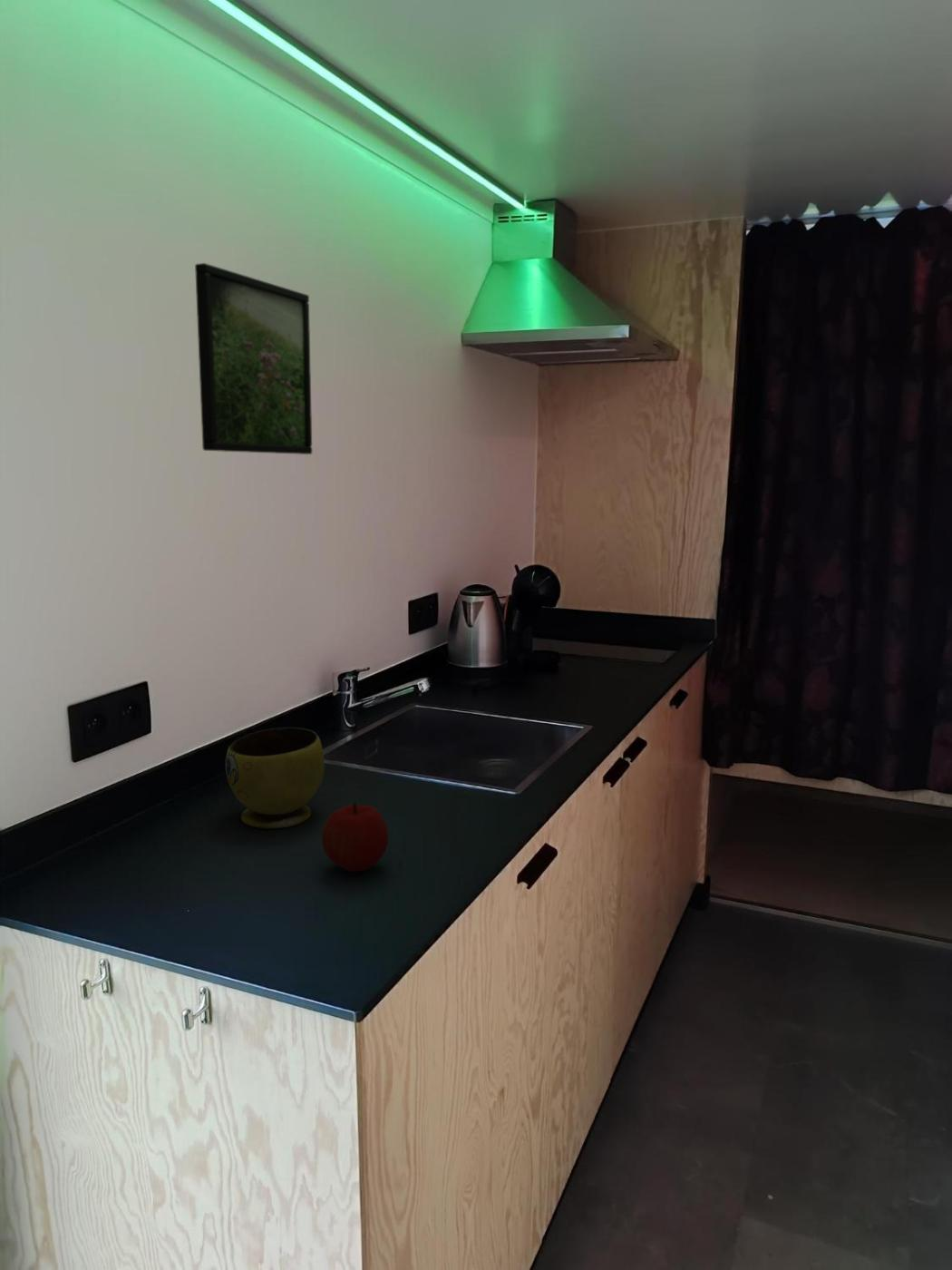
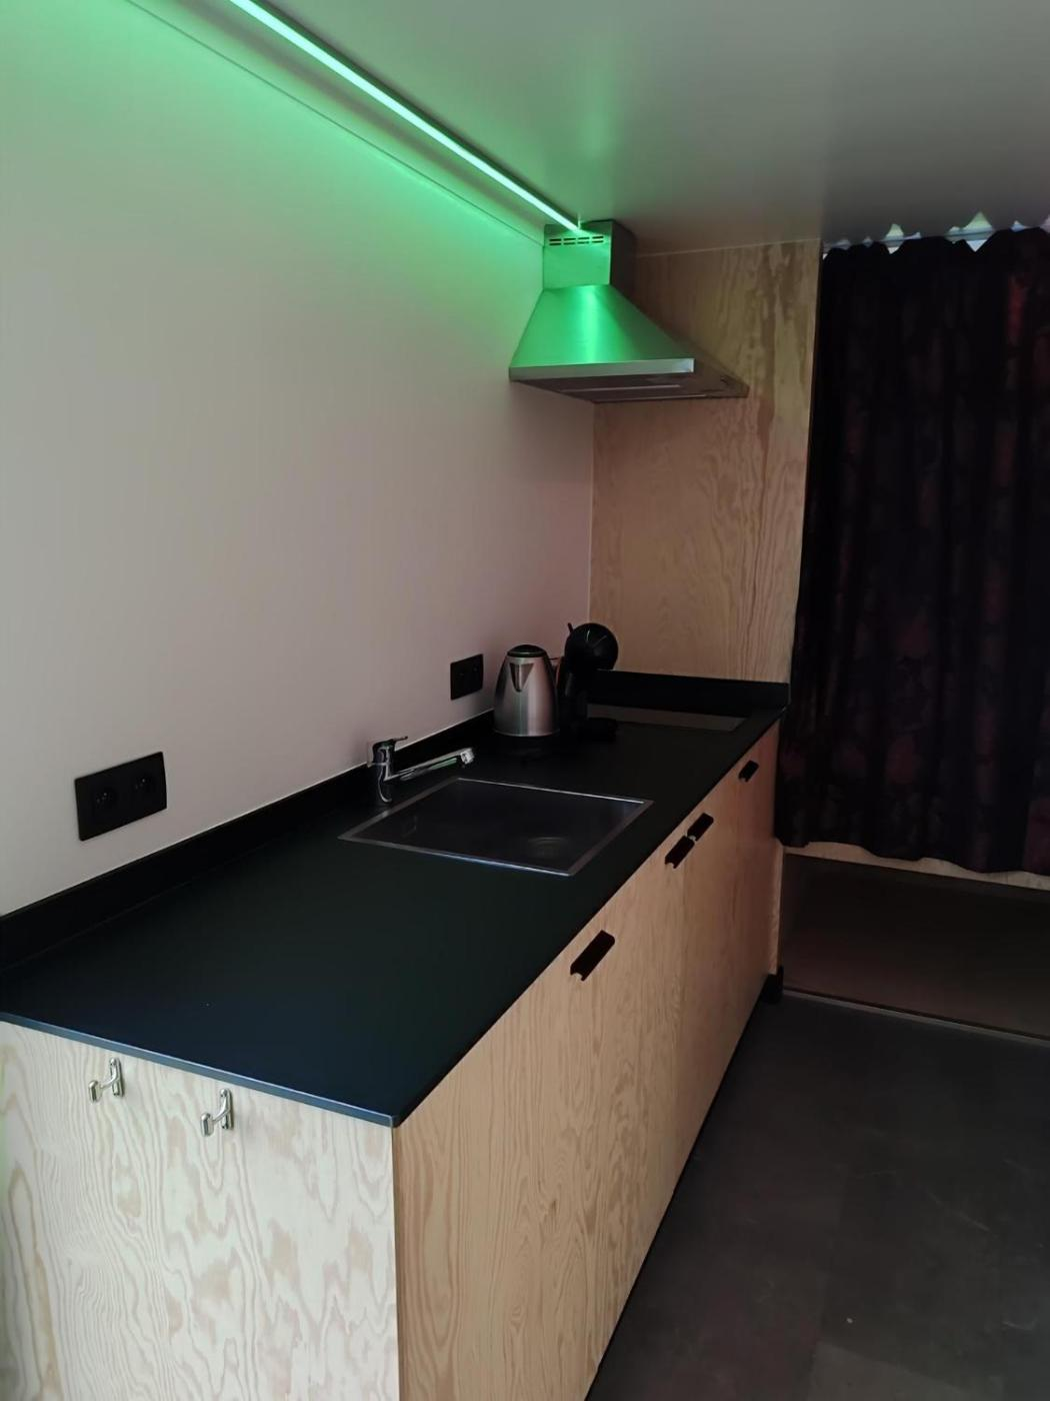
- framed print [194,262,313,455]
- bowl [225,727,325,830]
- fruit [321,802,390,874]
